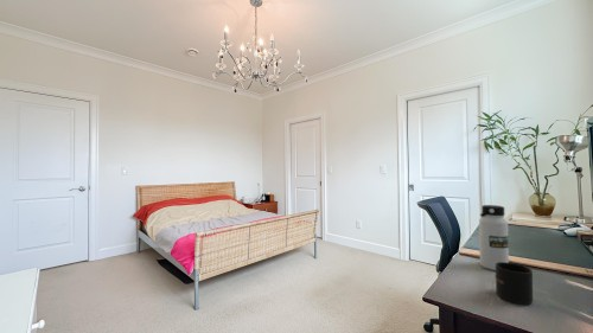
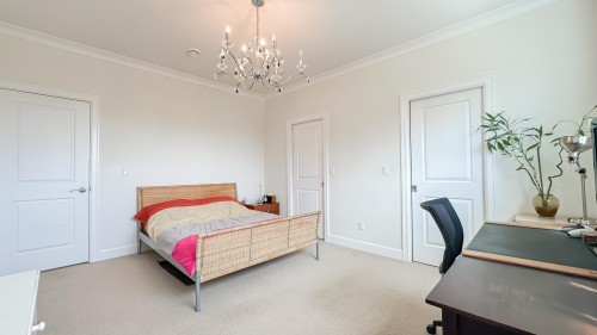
- mug [495,262,534,306]
- water bottle [478,204,510,271]
